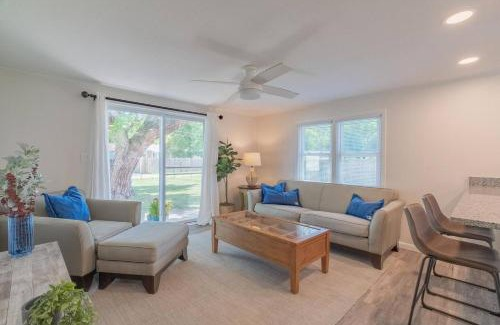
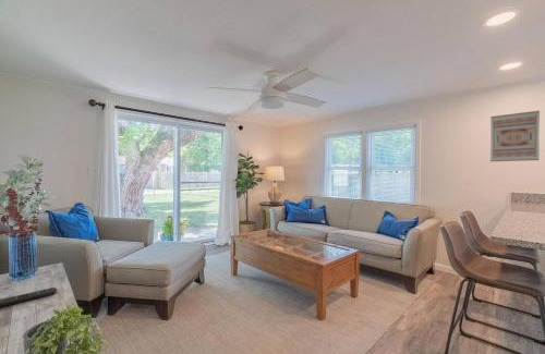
+ wall art [489,110,541,162]
+ remote control [0,286,58,308]
